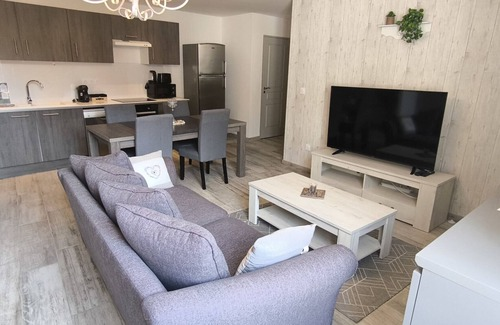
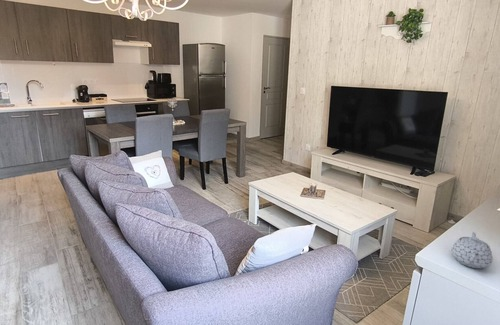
+ teapot [450,231,494,269]
